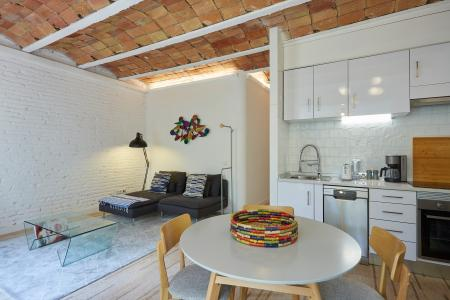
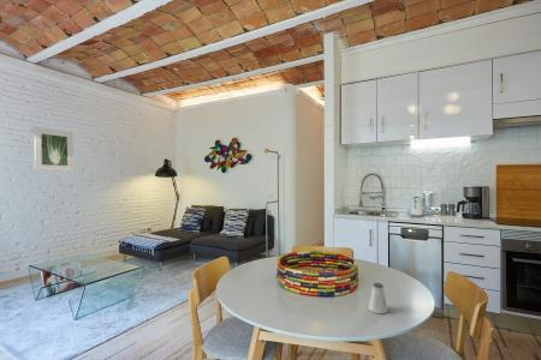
+ saltshaker [368,282,390,314]
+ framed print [32,126,75,172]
